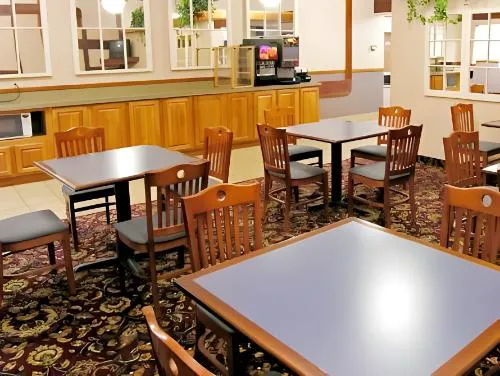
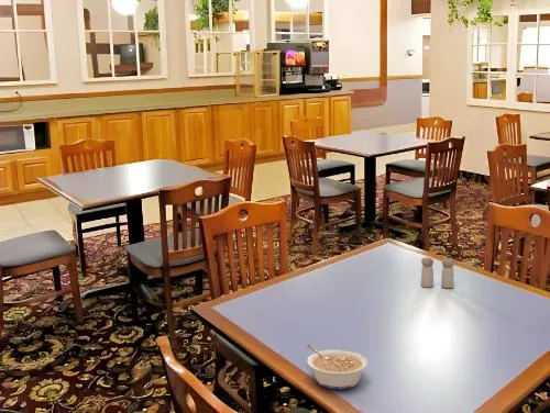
+ legume [306,344,369,390]
+ salt and pepper shaker [420,256,455,289]
